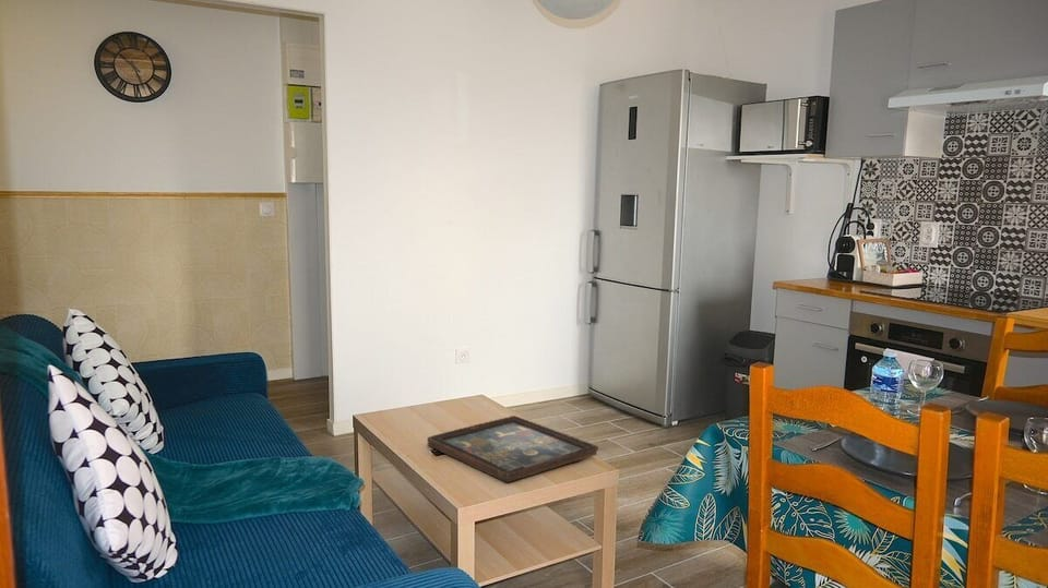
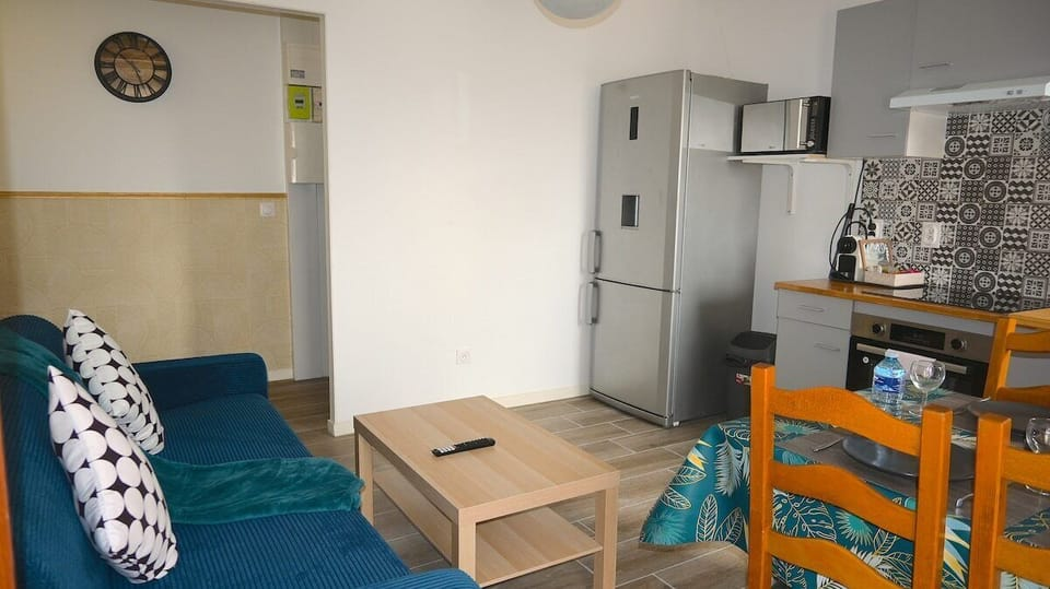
- decorative tray [427,415,599,483]
